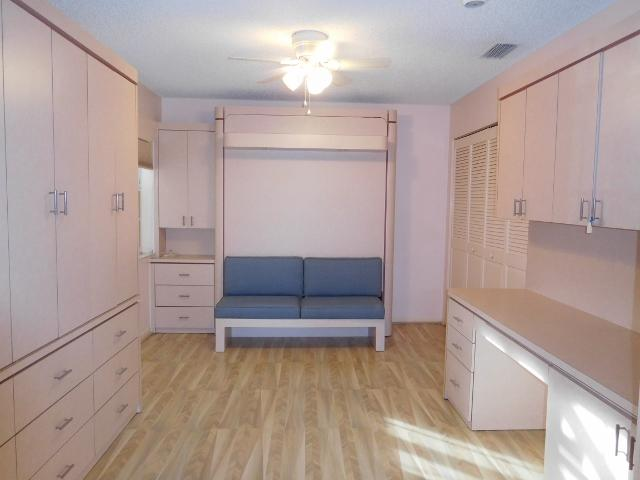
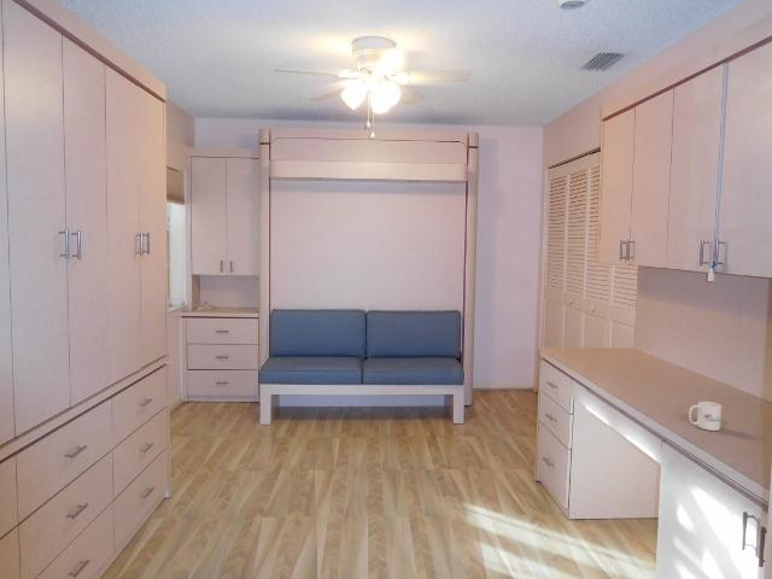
+ mug [688,400,723,432]
